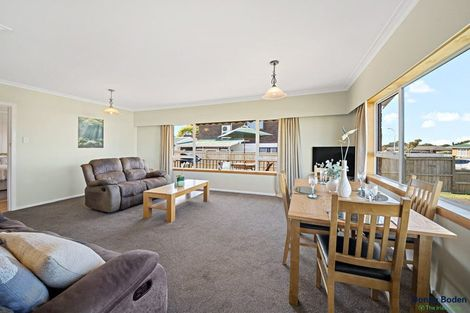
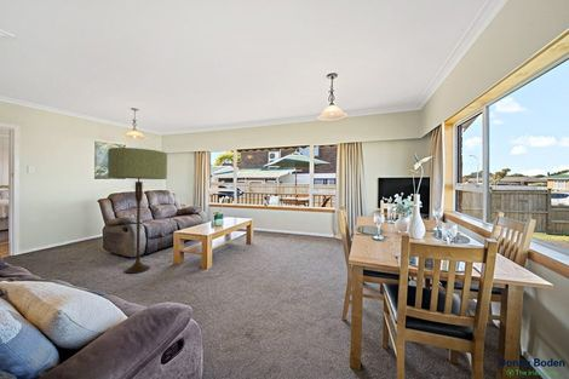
+ floor lamp [107,147,168,274]
